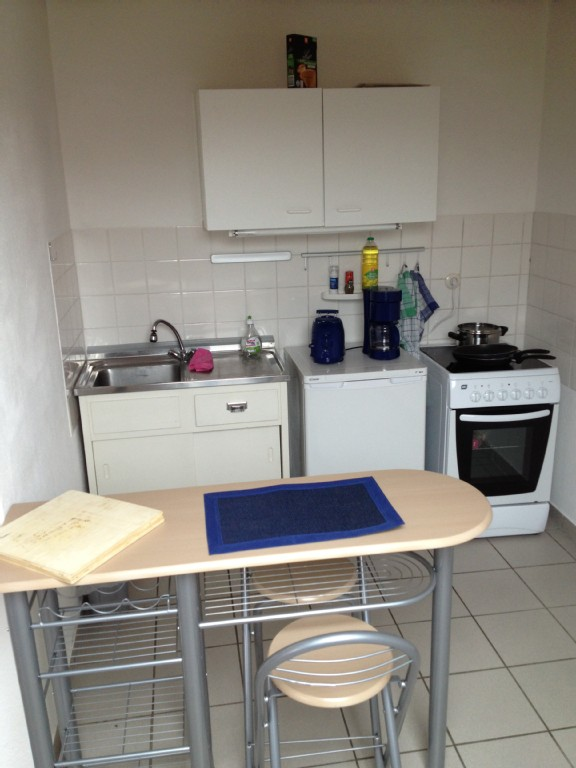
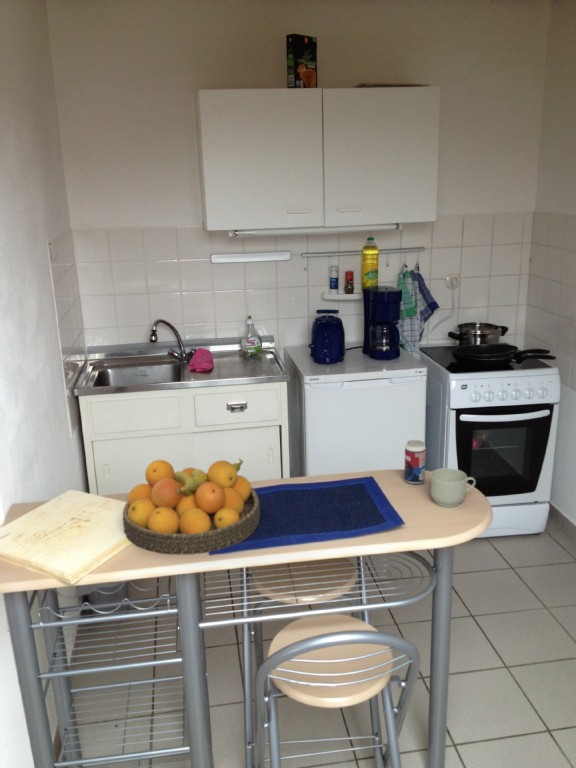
+ mug [430,467,477,508]
+ fruit bowl [122,458,261,556]
+ beverage can [403,439,427,485]
